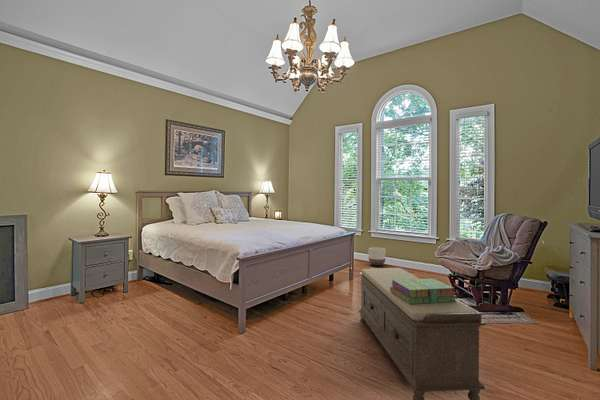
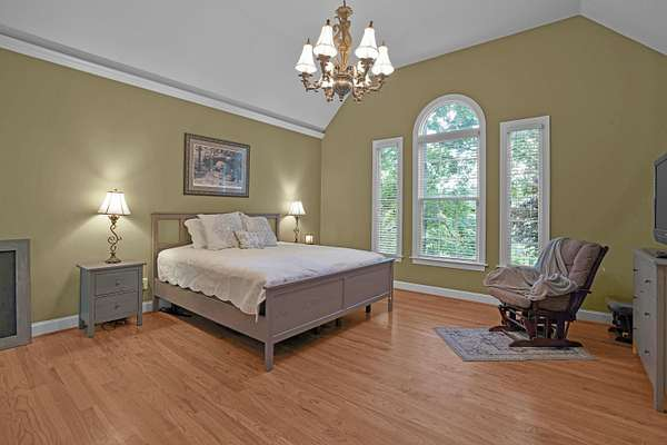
- bench [358,267,487,400]
- planter [368,246,387,267]
- stack of books [390,278,457,304]
